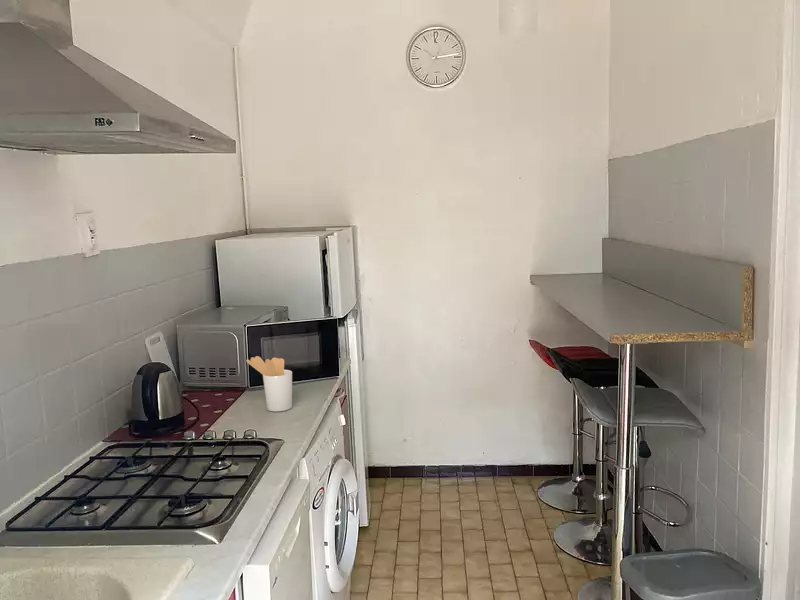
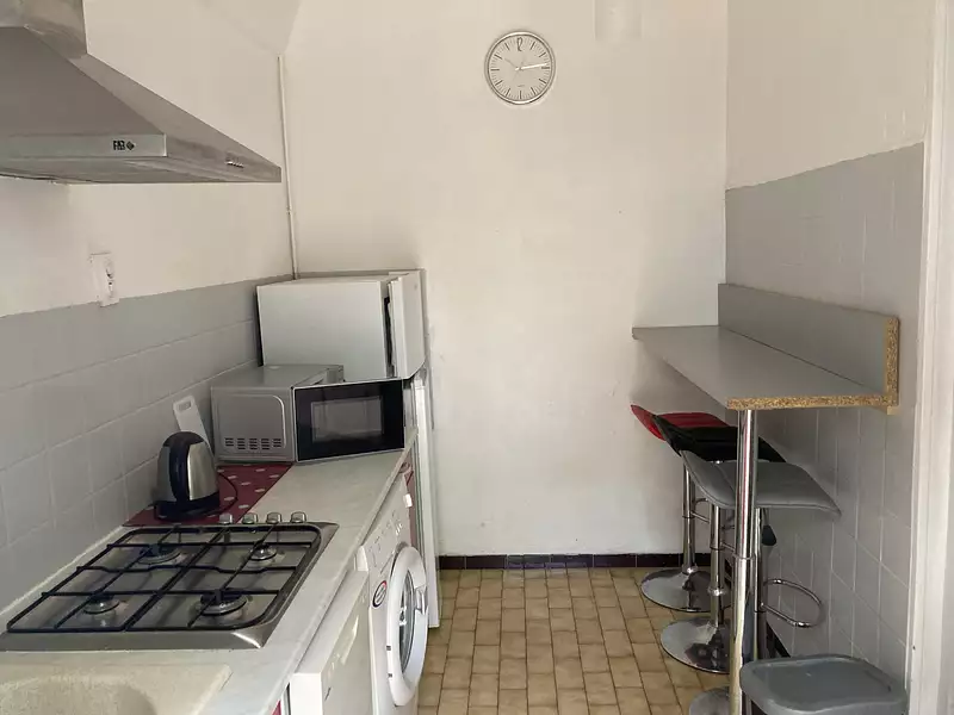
- utensil holder [245,355,293,412]
